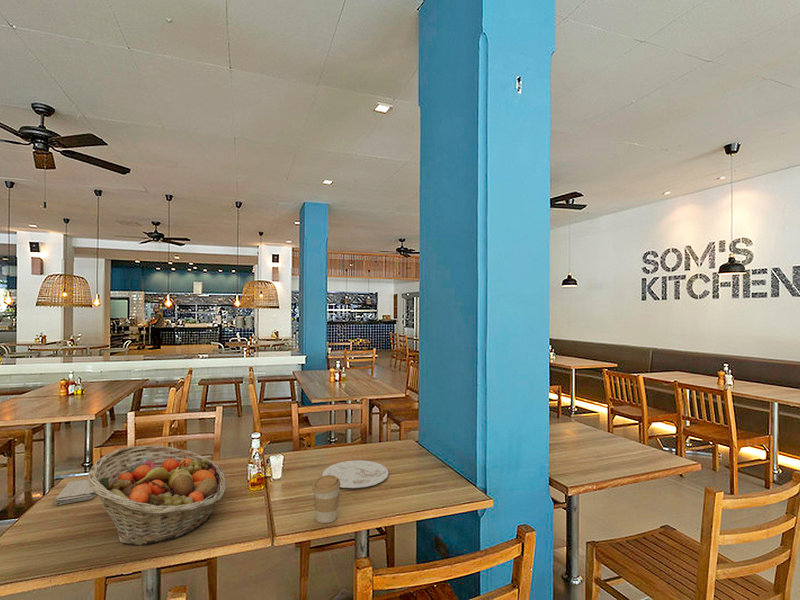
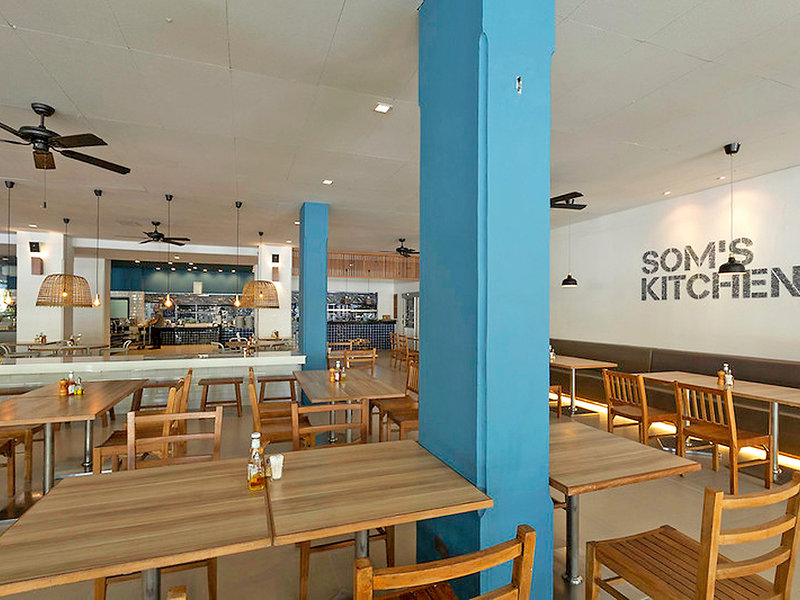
- plate [321,459,390,489]
- fruit basket [87,445,227,546]
- coffee cup [311,475,341,524]
- washcloth [54,479,97,506]
